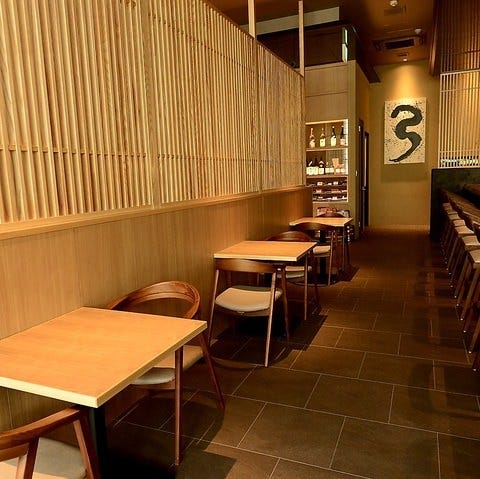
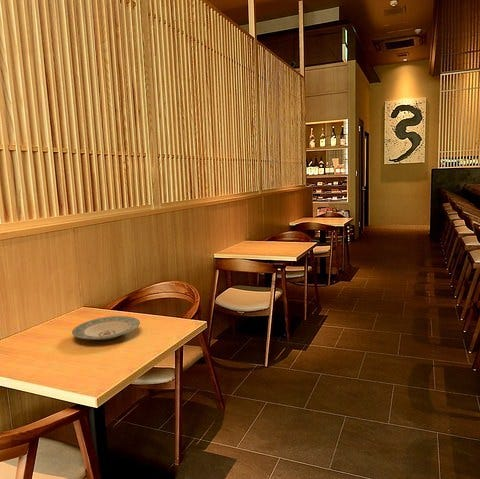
+ plate [71,315,141,341]
